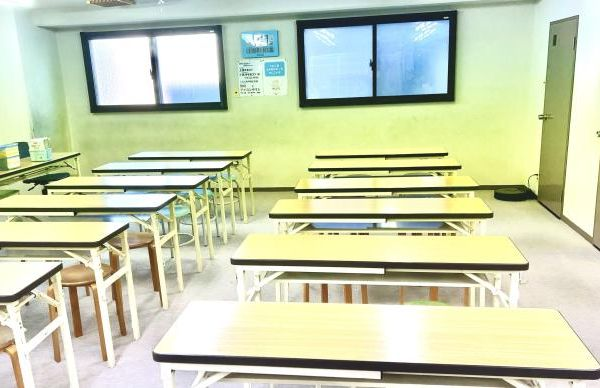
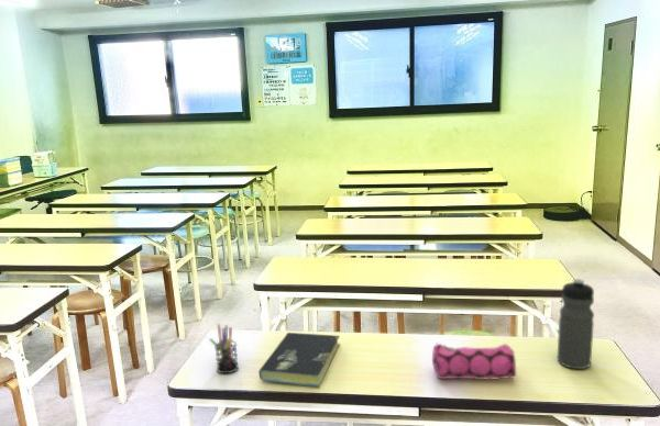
+ water bottle [557,278,595,370]
+ pencil case [431,341,517,381]
+ pen holder [208,323,240,374]
+ book [257,332,341,388]
